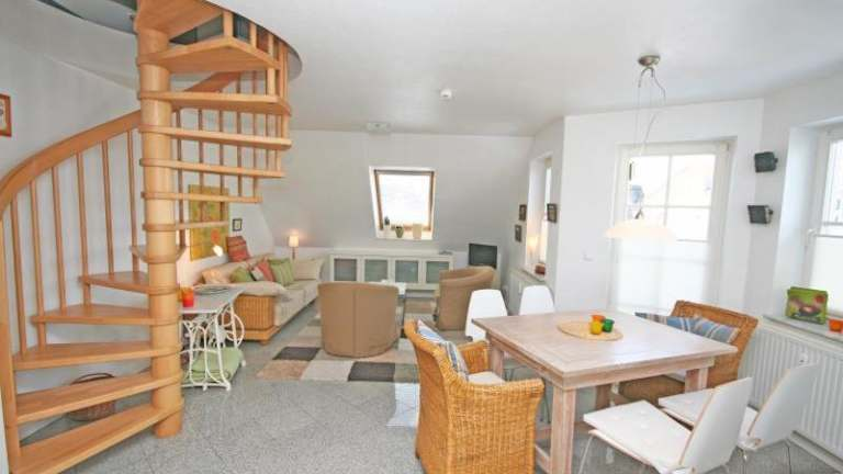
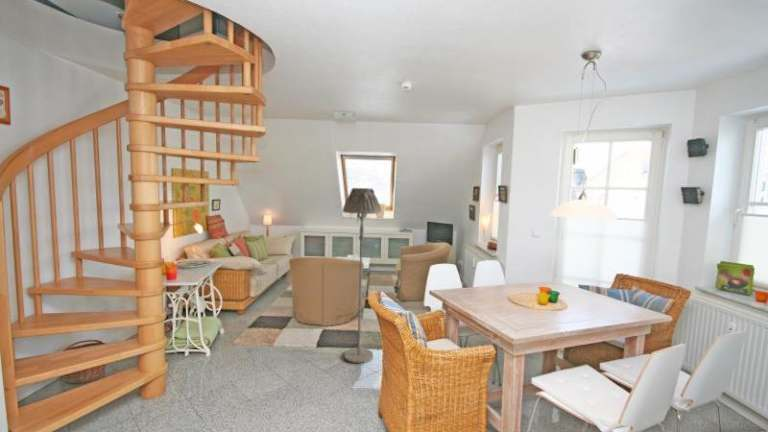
+ floor lamp [342,187,382,364]
